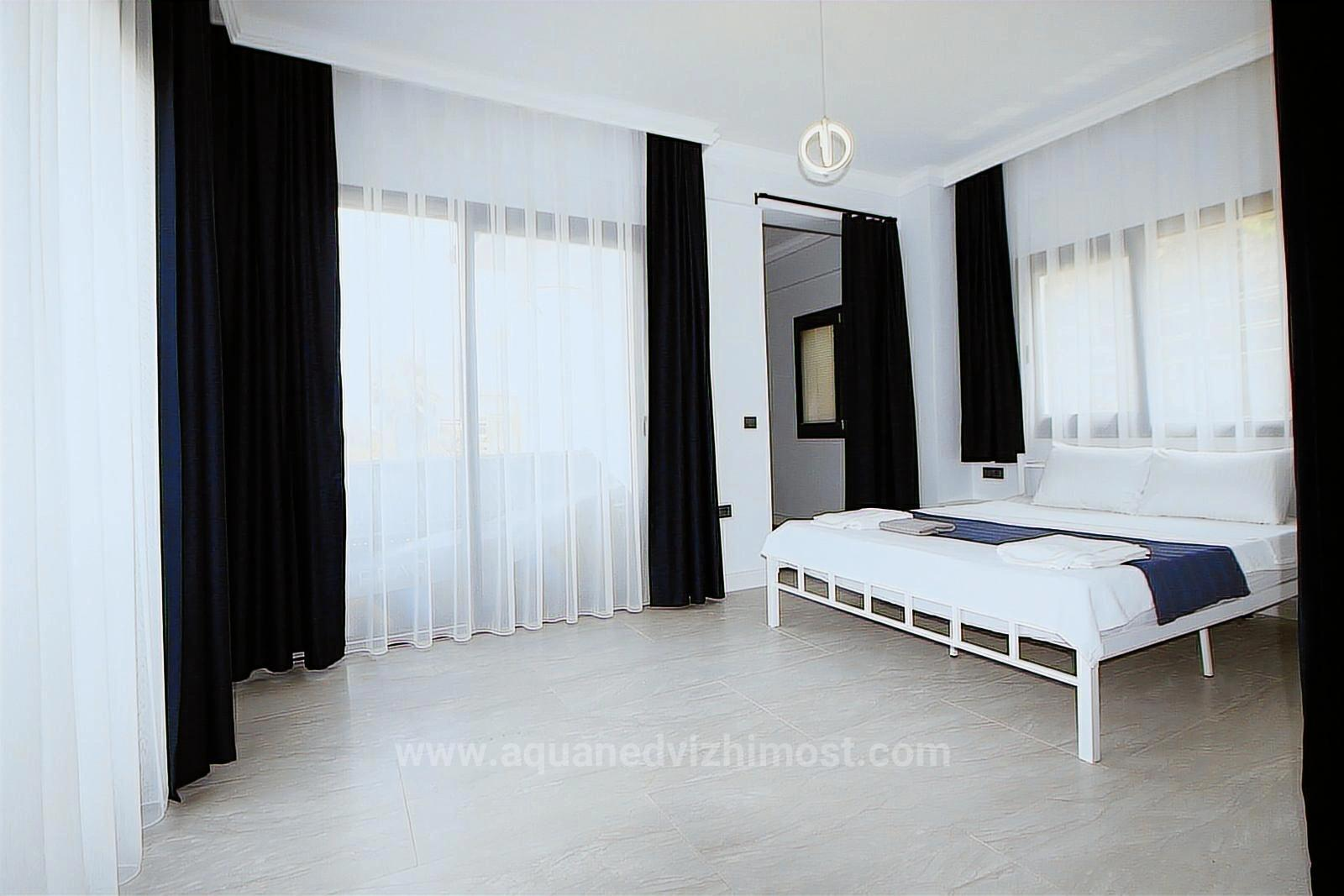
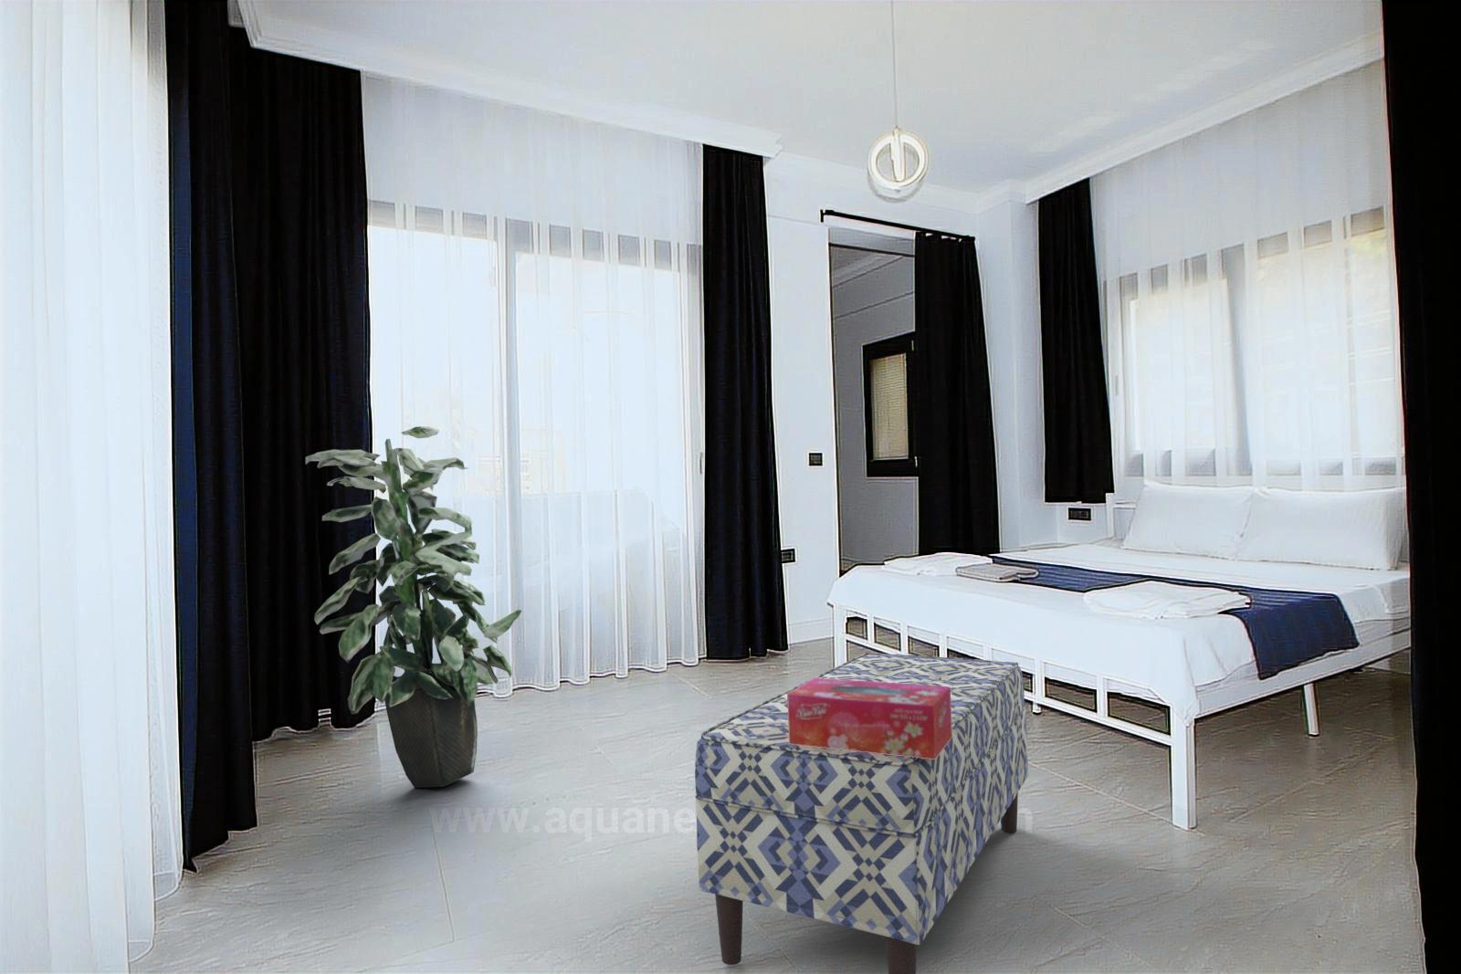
+ tissue box [787,677,952,760]
+ indoor plant [305,425,522,789]
+ bench [694,652,1029,974]
